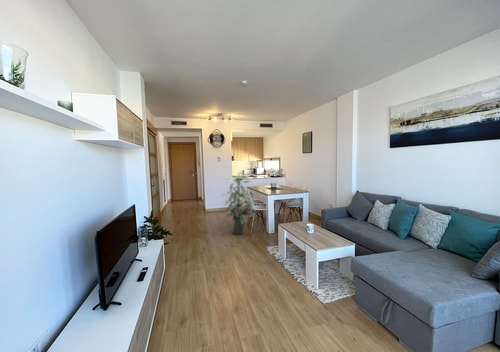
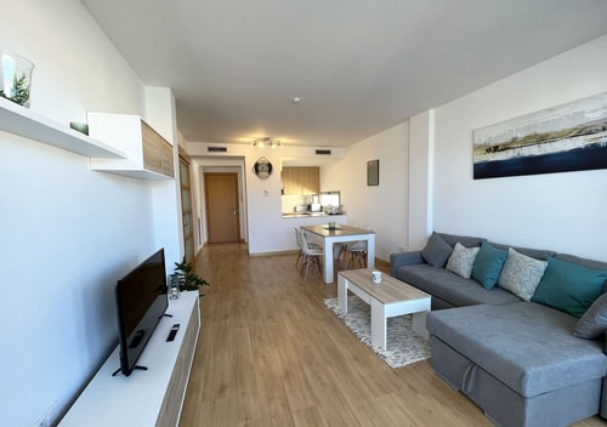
- indoor plant [222,171,256,236]
